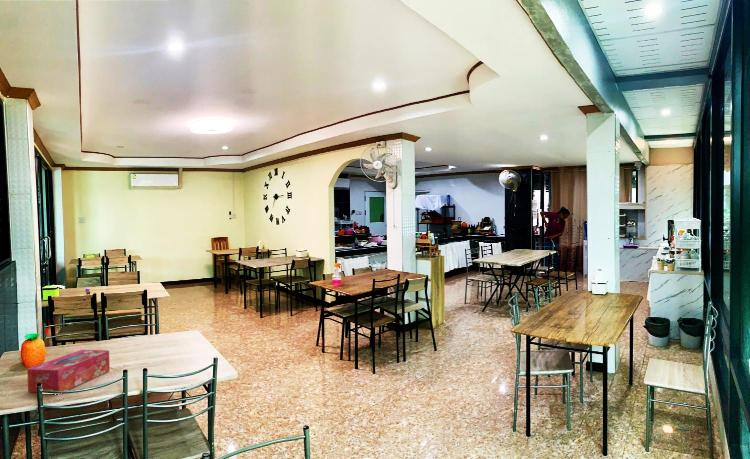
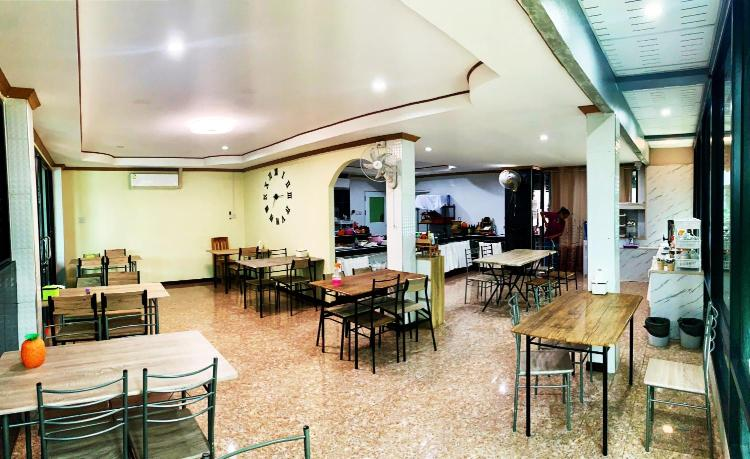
- tissue box [26,349,111,394]
